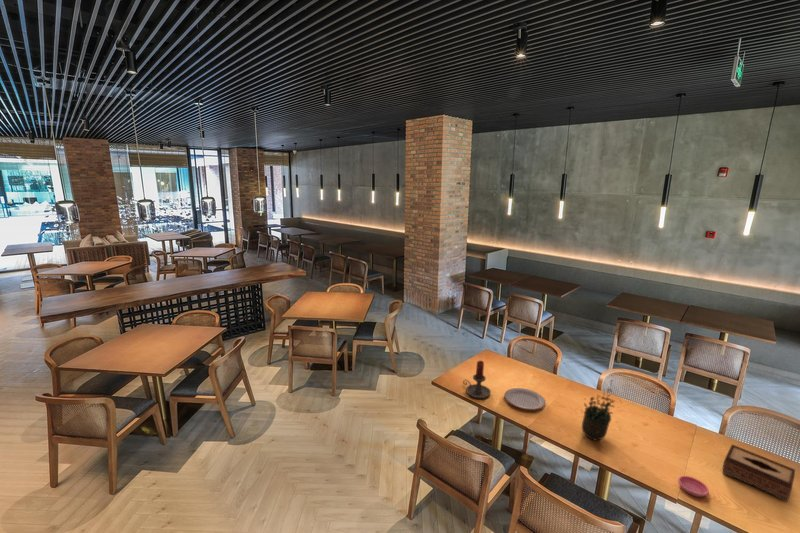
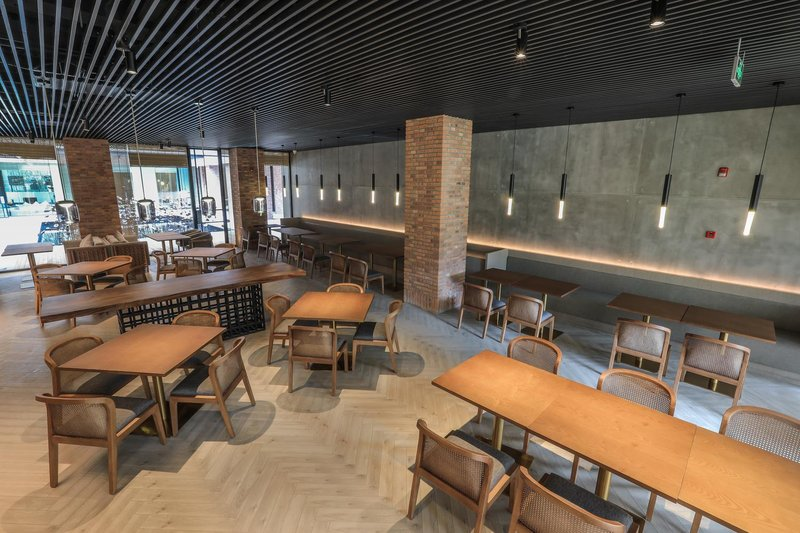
- plate [503,387,547,411]
- candle holder [462,360,492,400]
- tissue box [721,443,796,503]
- potted plant [580,378,622,442]
- saucer [677,475,710,498]
